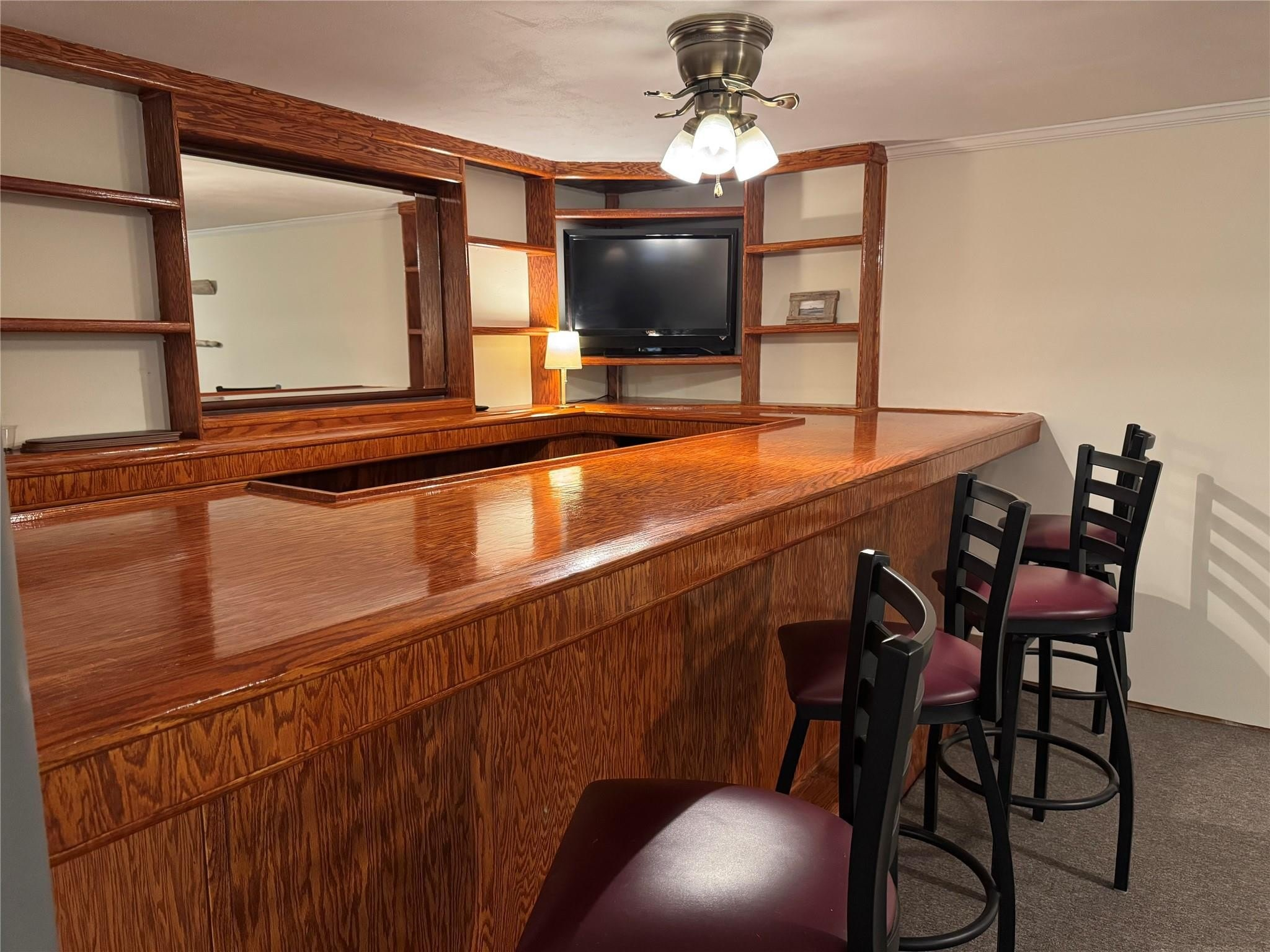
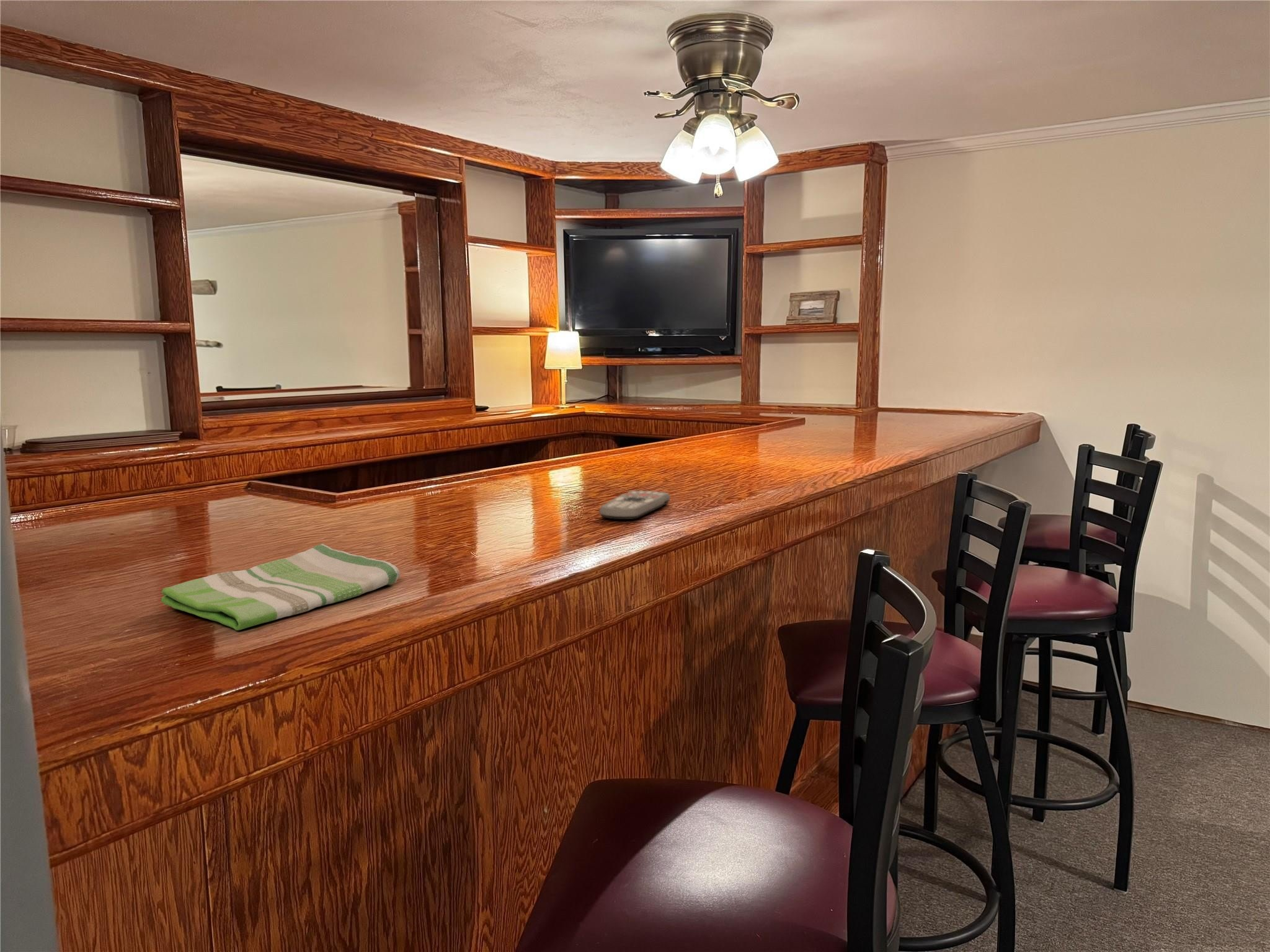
+ remote control [599,490,671,520]
+ dish towel [161,544,401,631]
